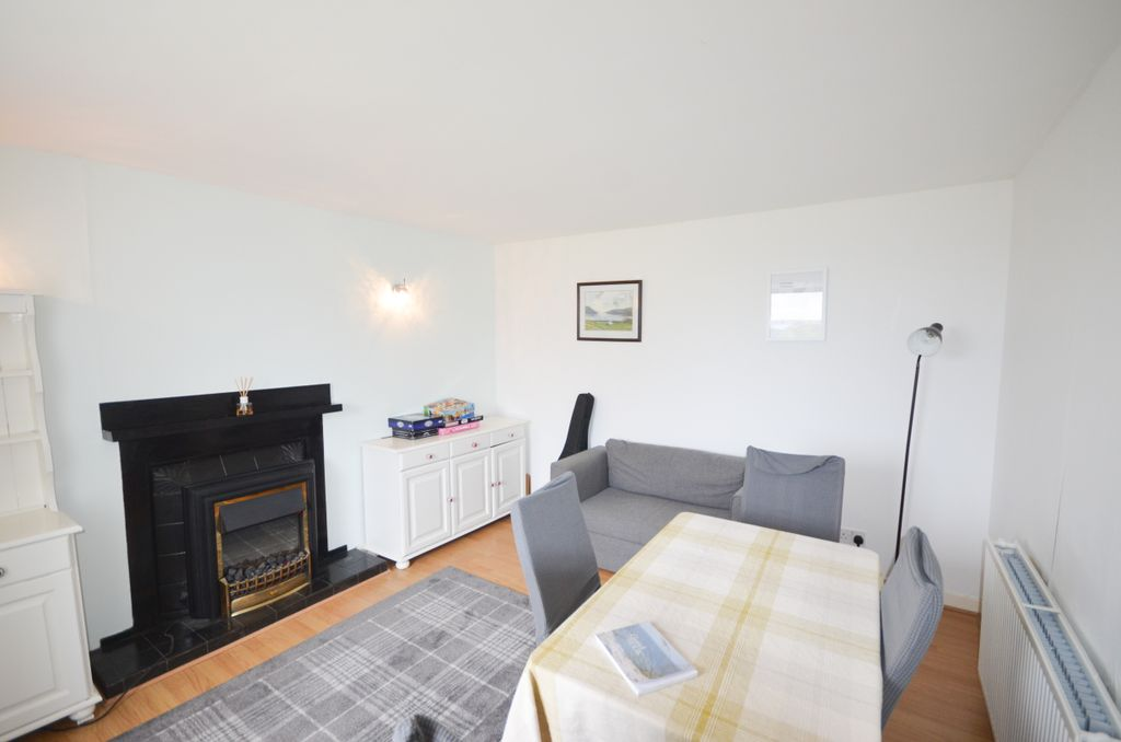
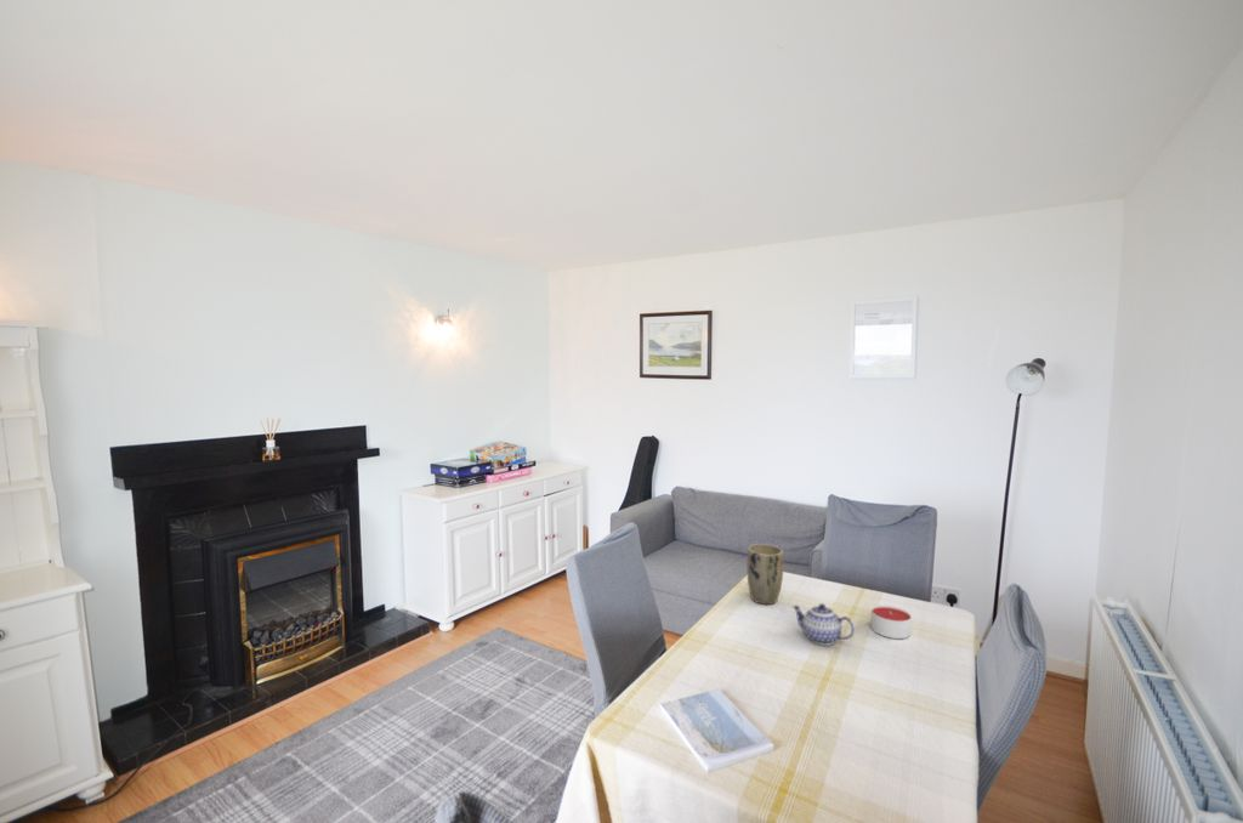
+ teapot [790,602,856,647]
+ candle [870,605,913,640]
+ plant pot [747,543,784,606]
